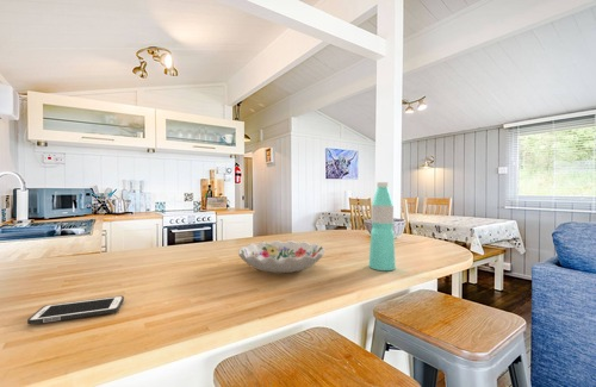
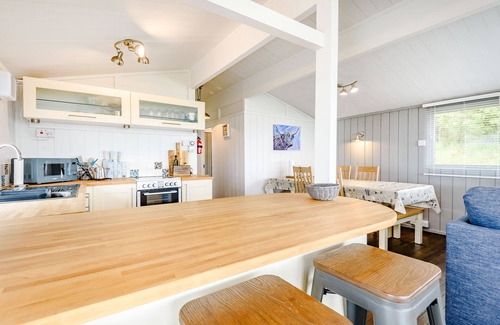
- water bottle [368,181,397,271]
- decorative bowl [237,239,327,274]
- cell phone [26,295,125,325]
